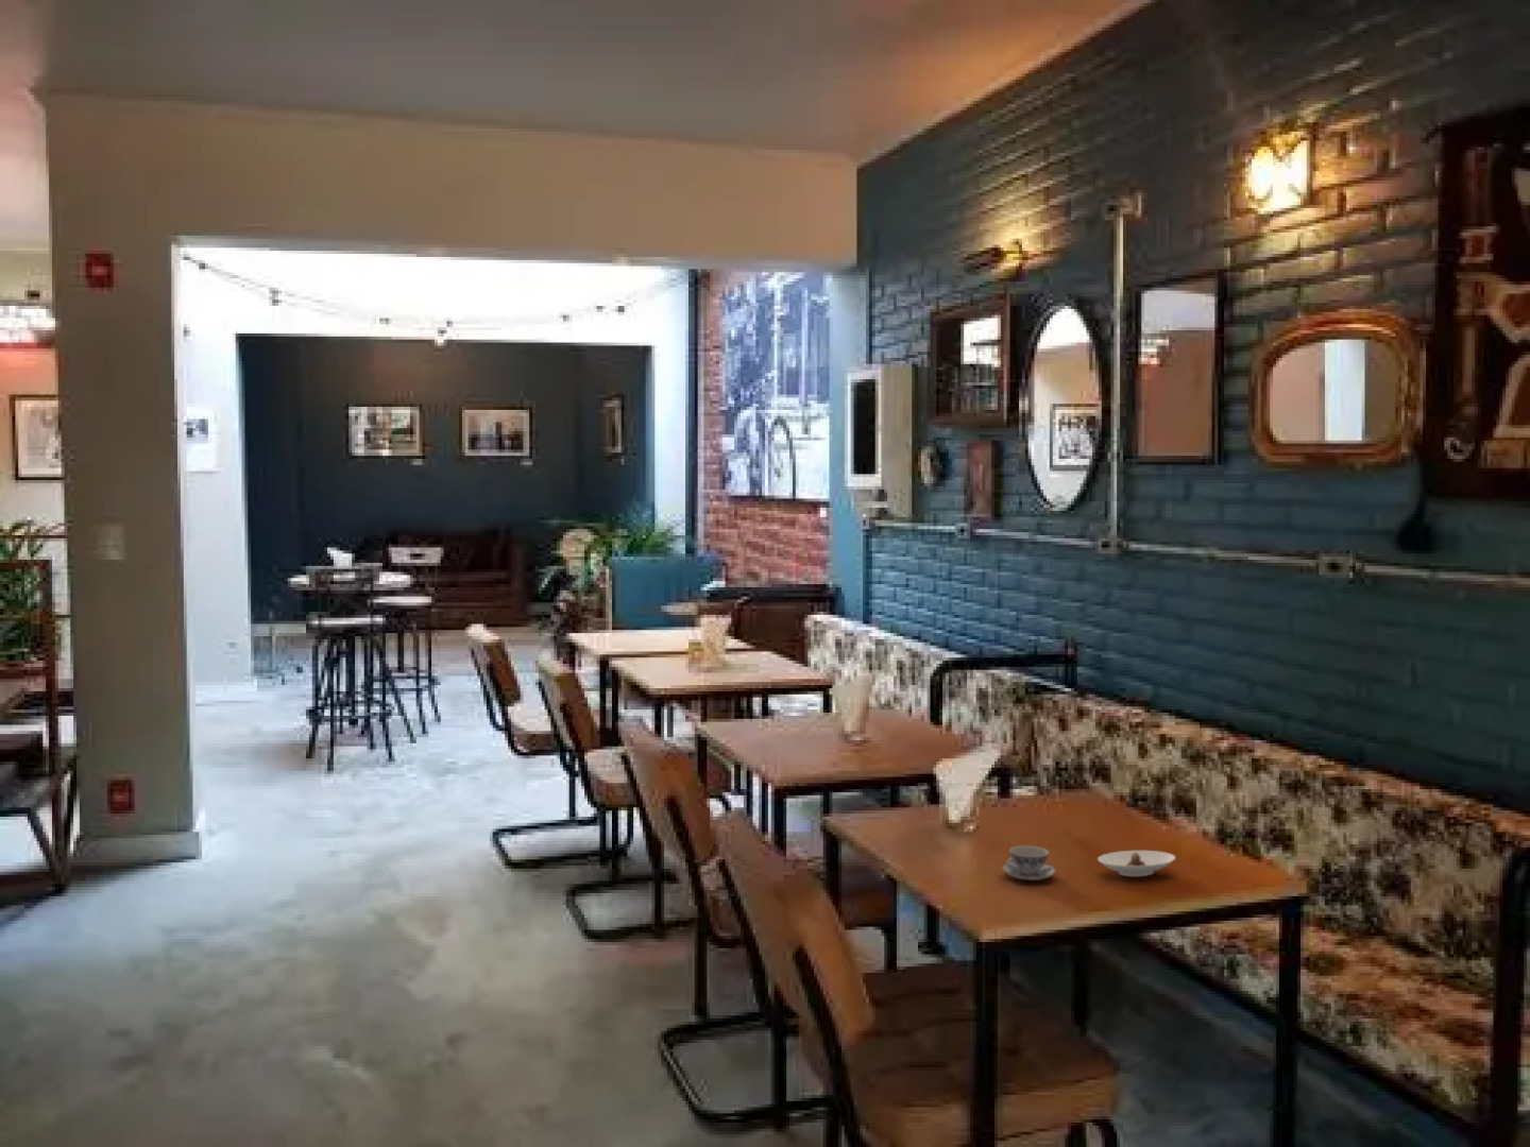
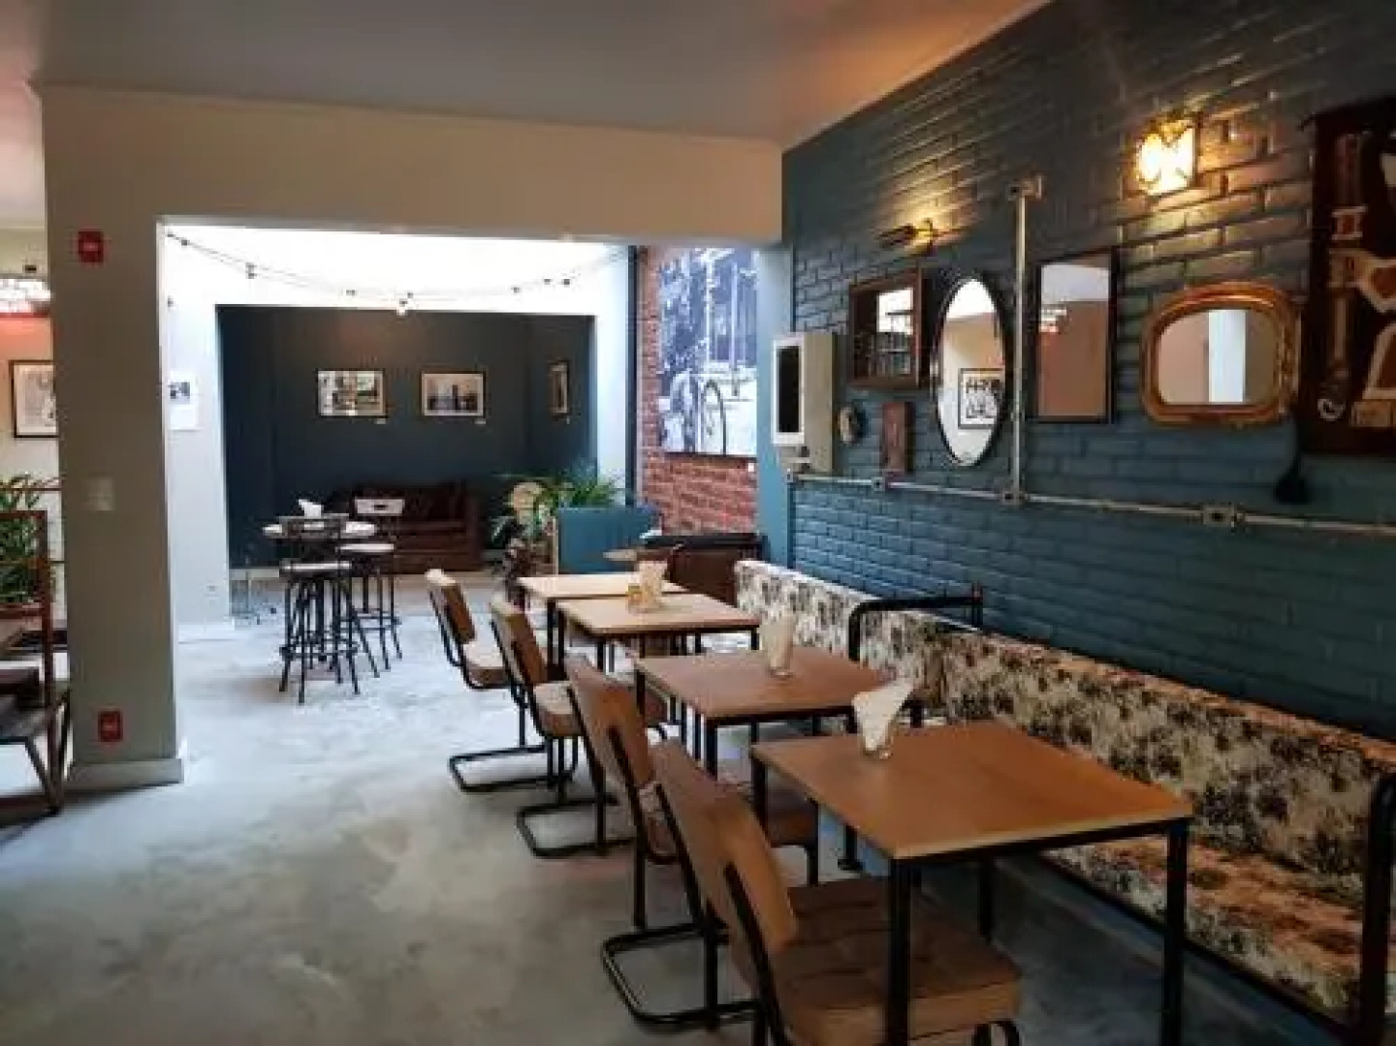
- saucer [1096,849,1176,877]
- chinaware [1001,845,1058,882]
